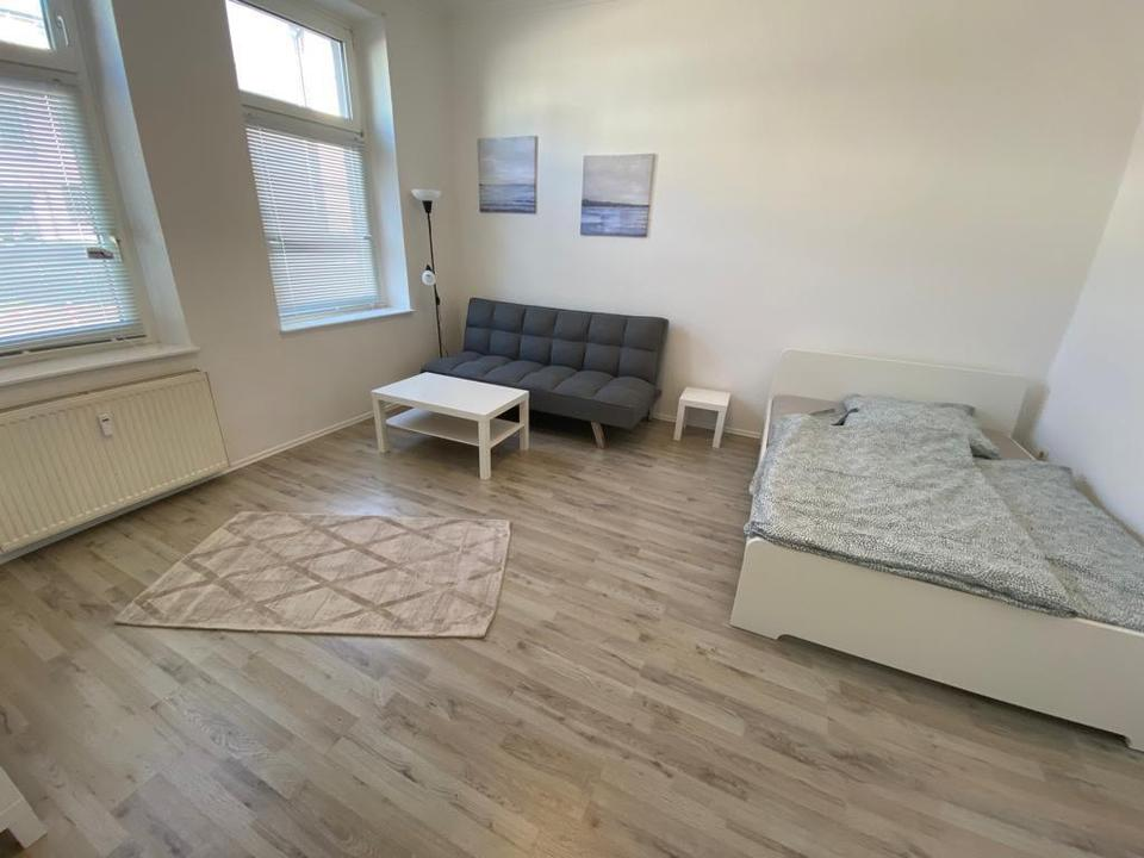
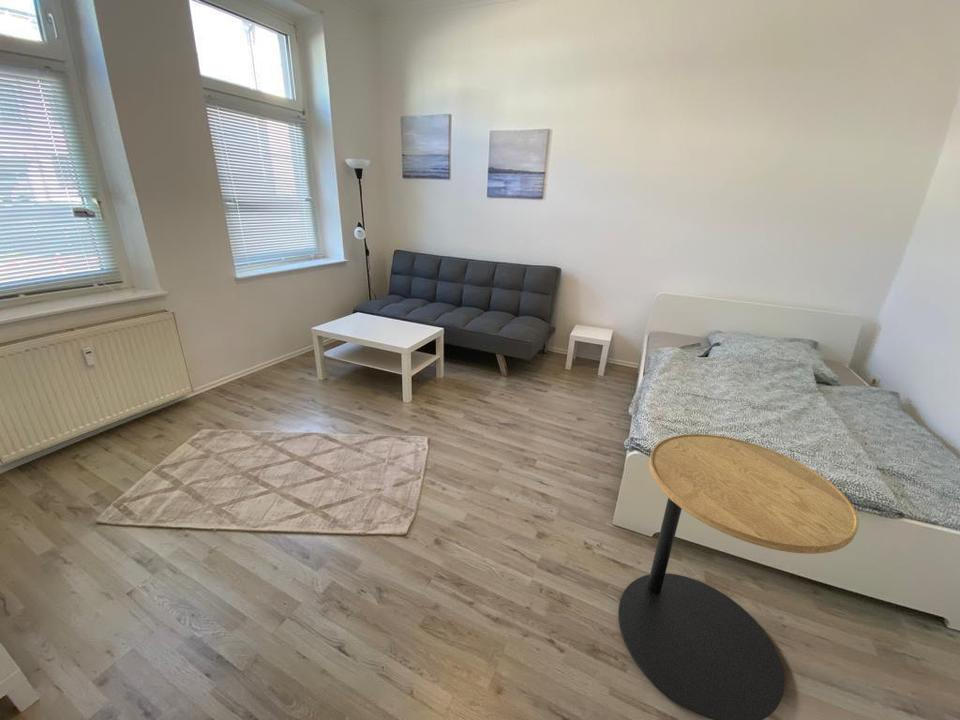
+ side table [617,433,860,720]
